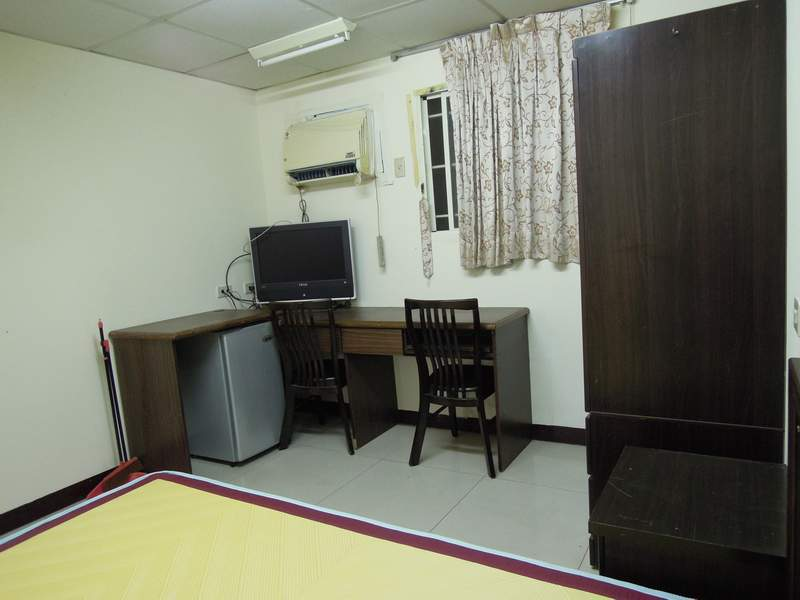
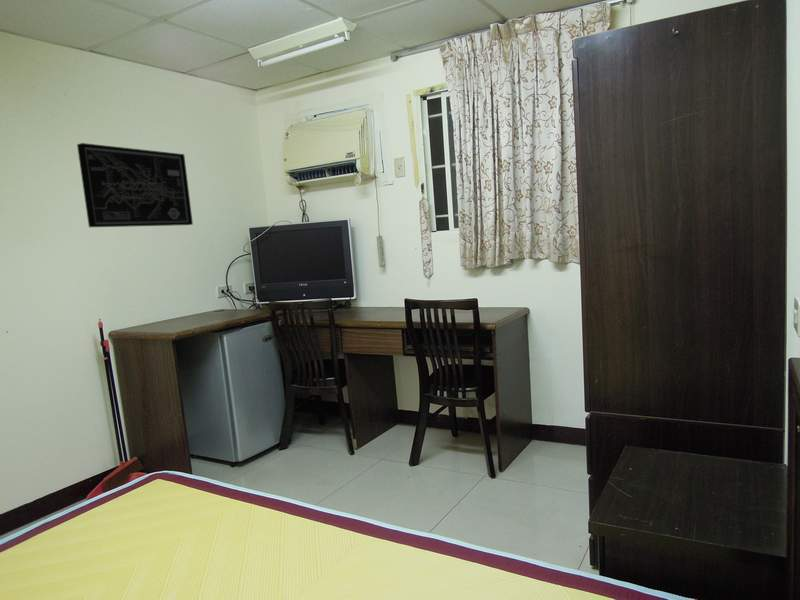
+ wall art [76,142,194,228]
